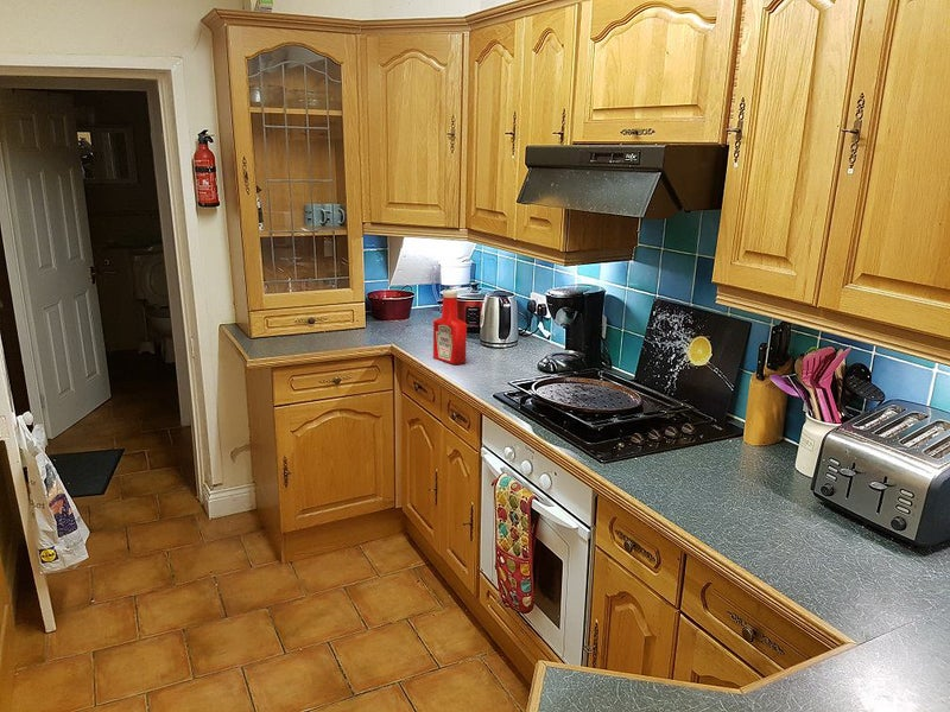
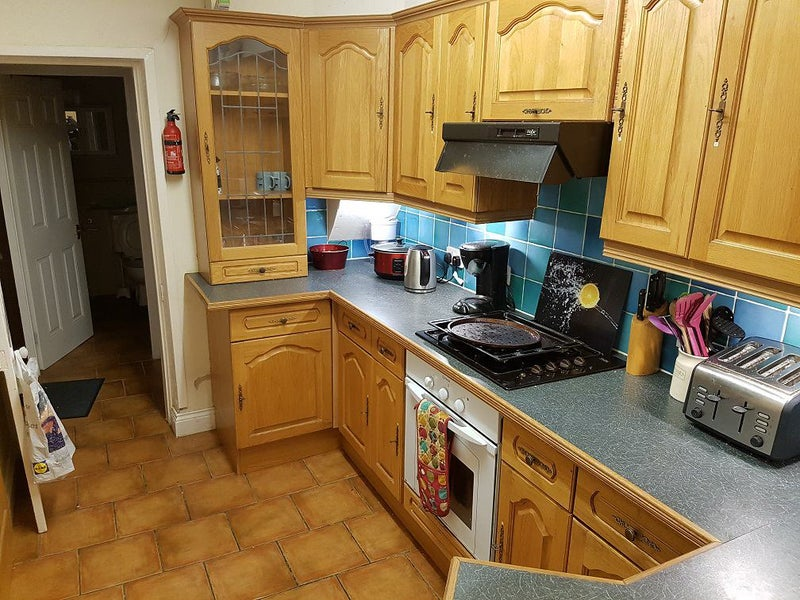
- soap bottle [432,290,468,365]
